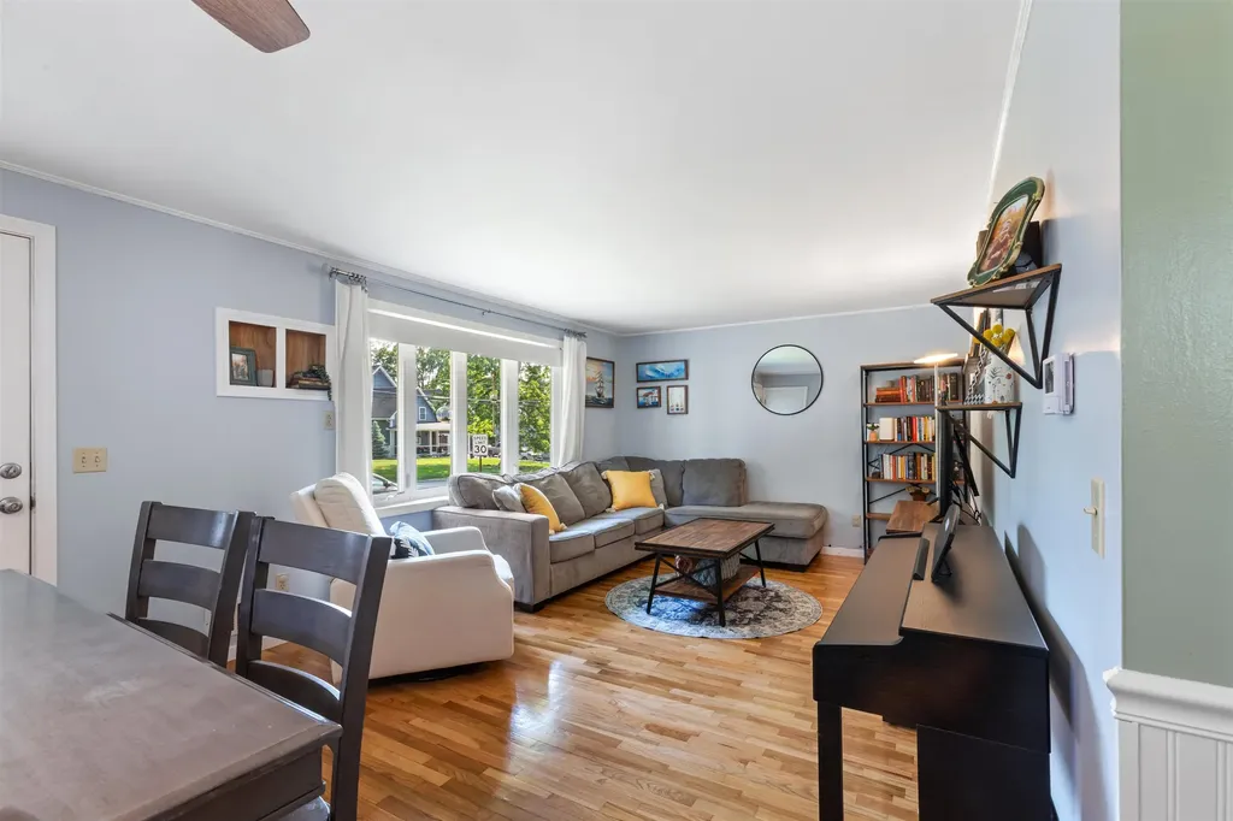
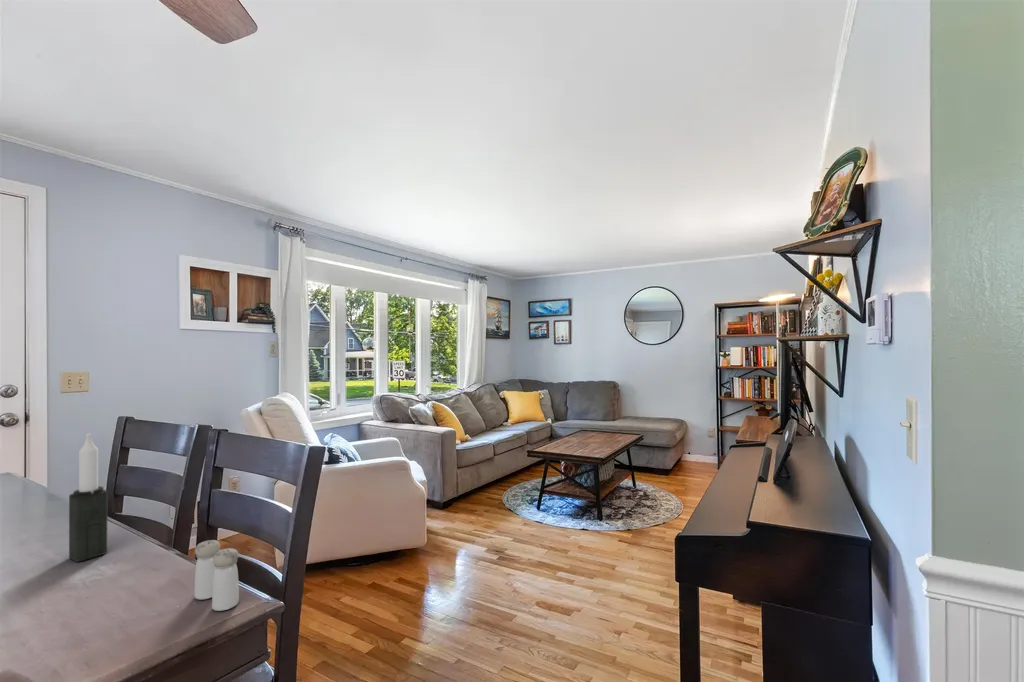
+ salt and pepper shaker [194,539,240,612]
+ candle [68,432,108,563]
